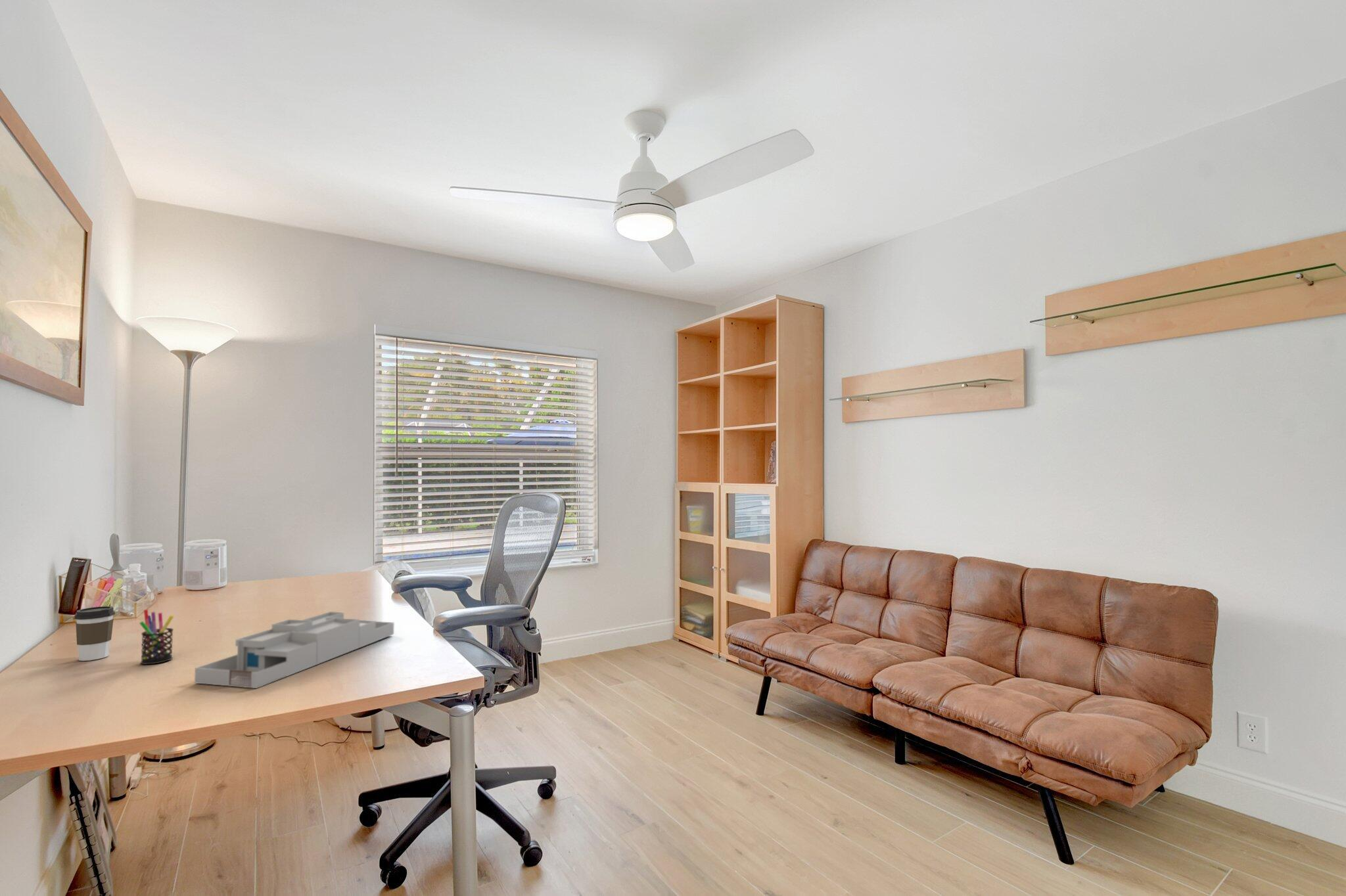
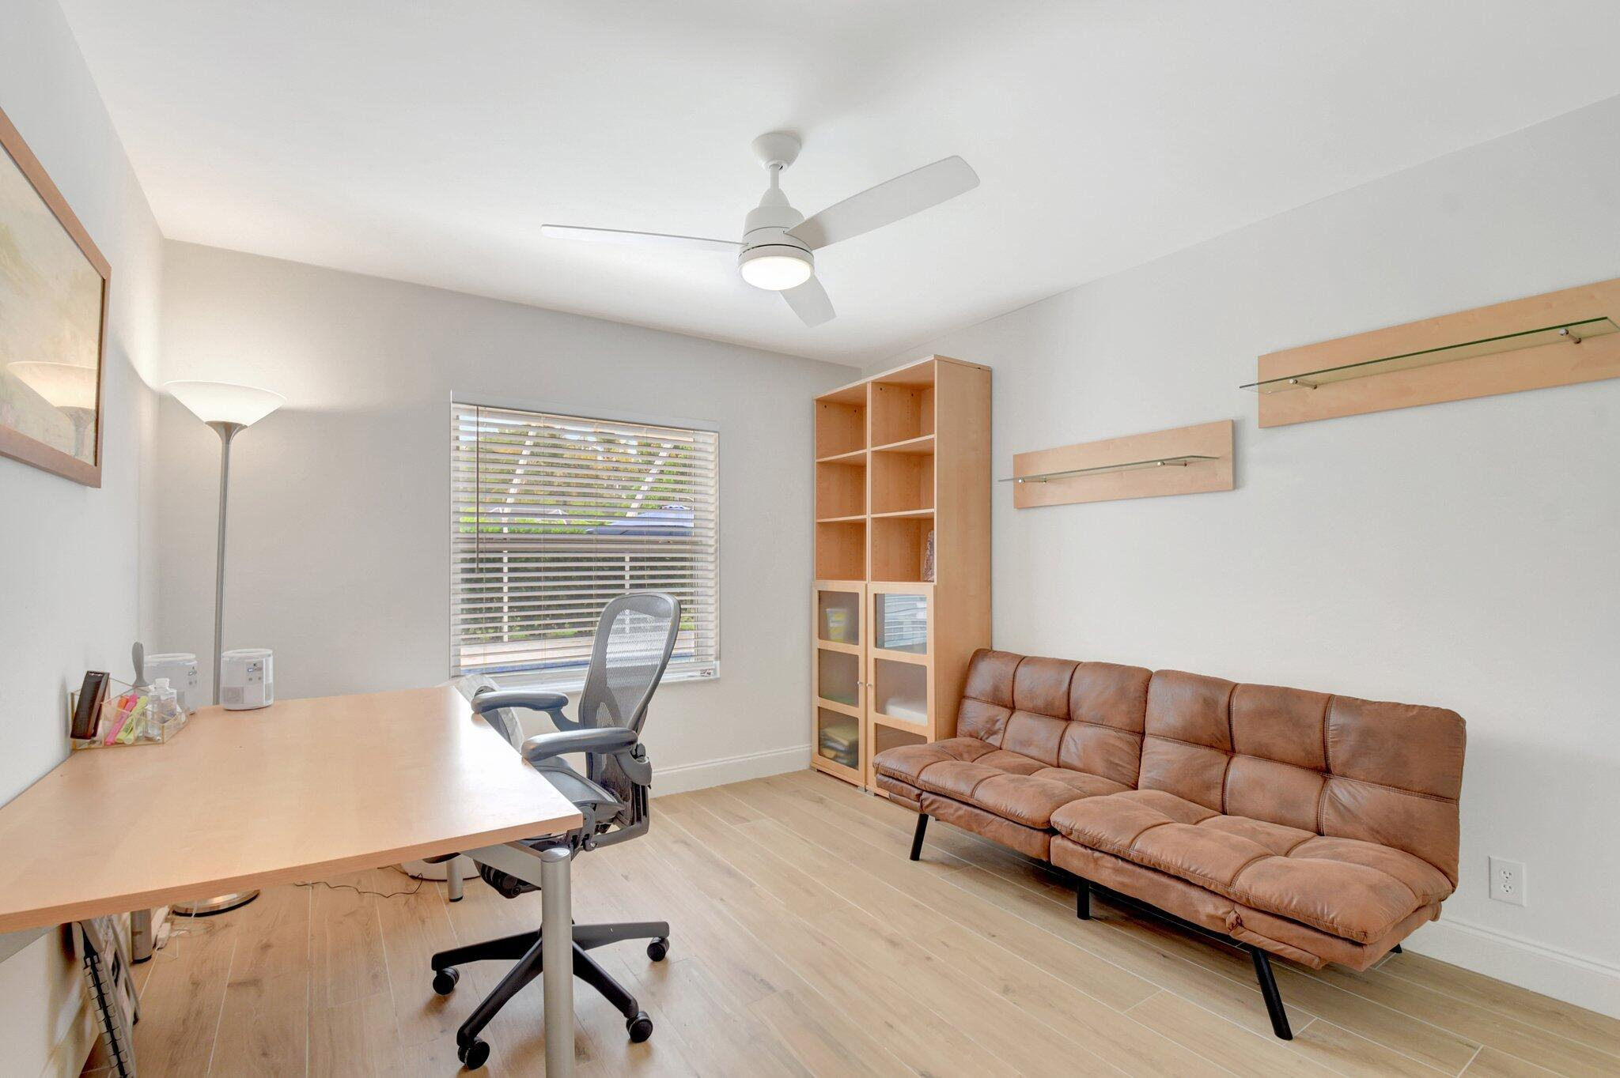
- desk organizer [194,611,395,689]
- coffee cup [74,606,116,661]
- pen holder [139,609,175,665]
